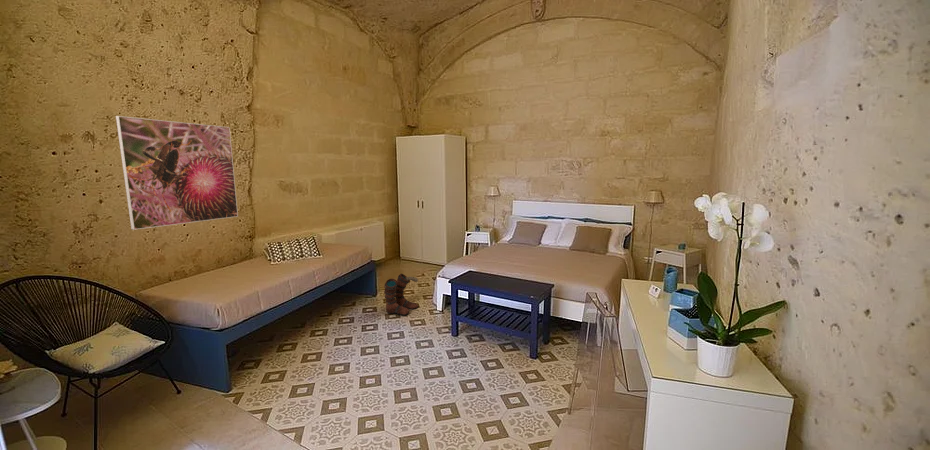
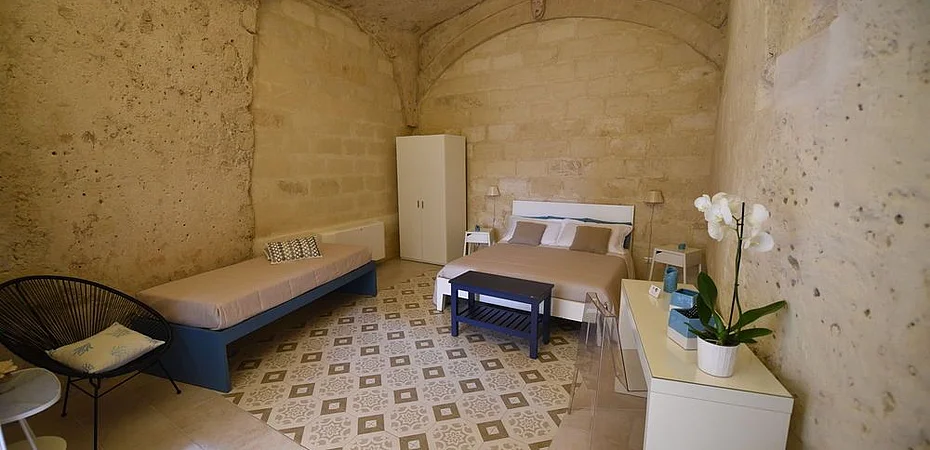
- boots [383,273,419,316]
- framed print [115,115,239,231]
